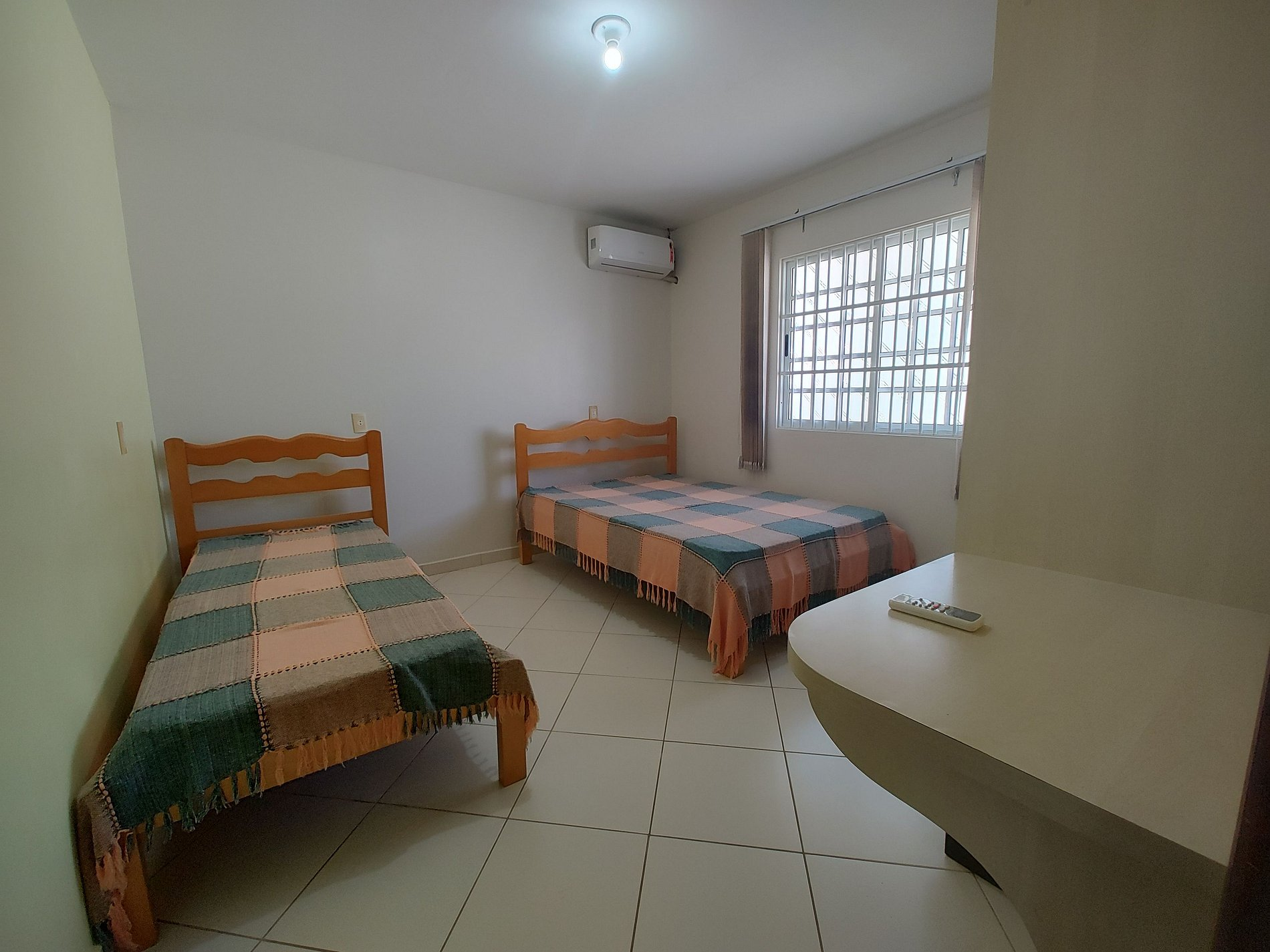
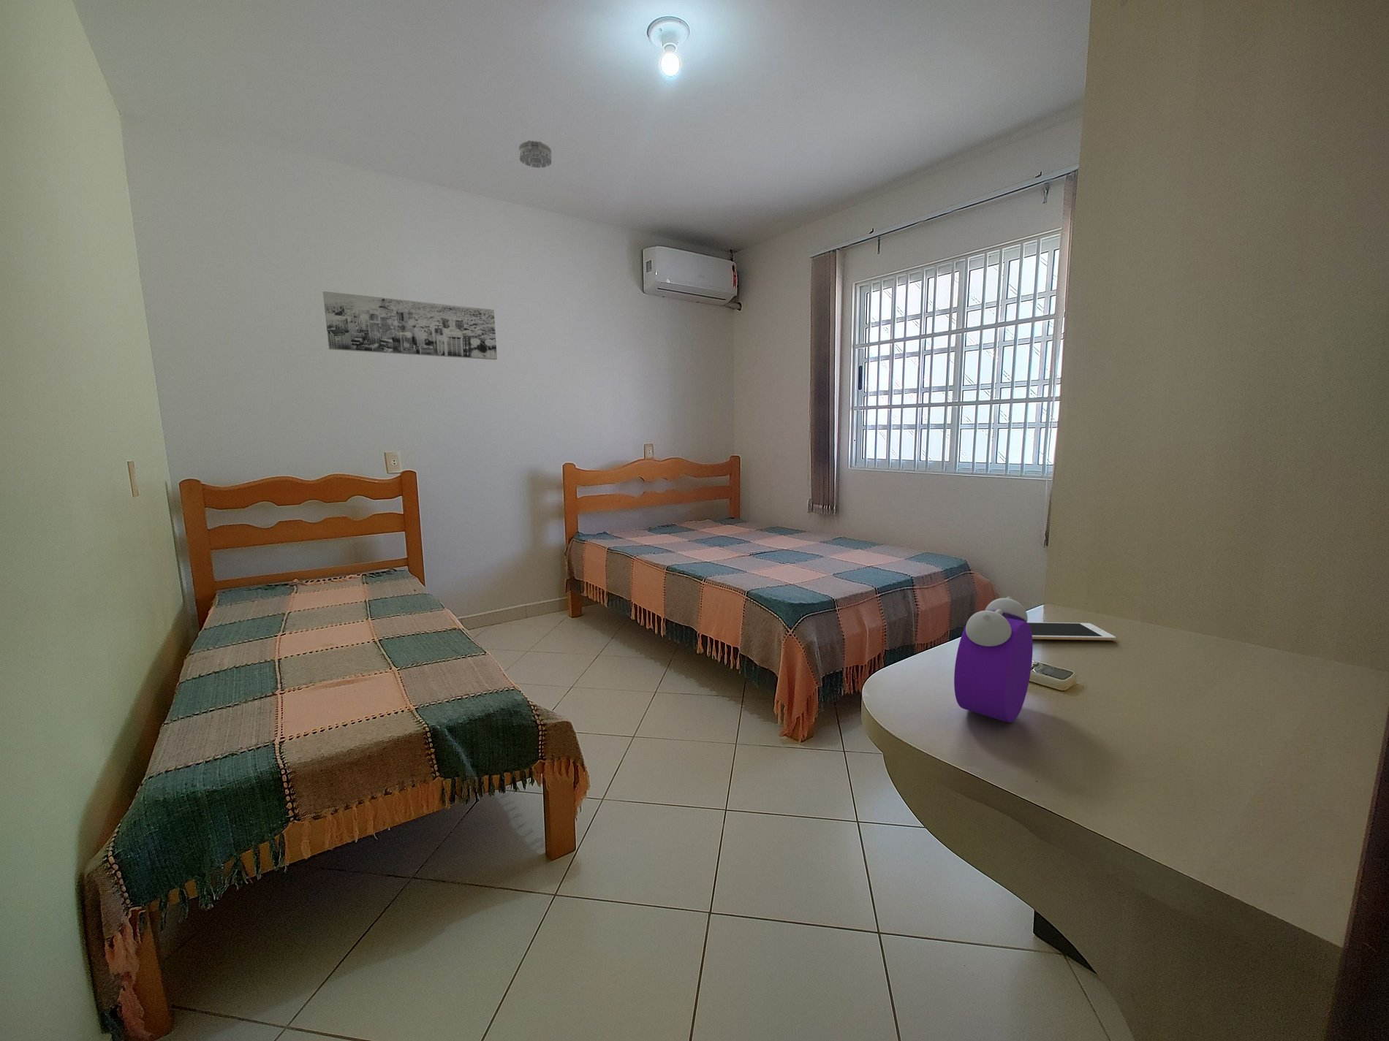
+ cell phone [1027,622,1117,642]
+ alarm clock [954,596,1034,723]
+ smoke detector [518,140,552,168]
+ wall art [323,291,498,360]
